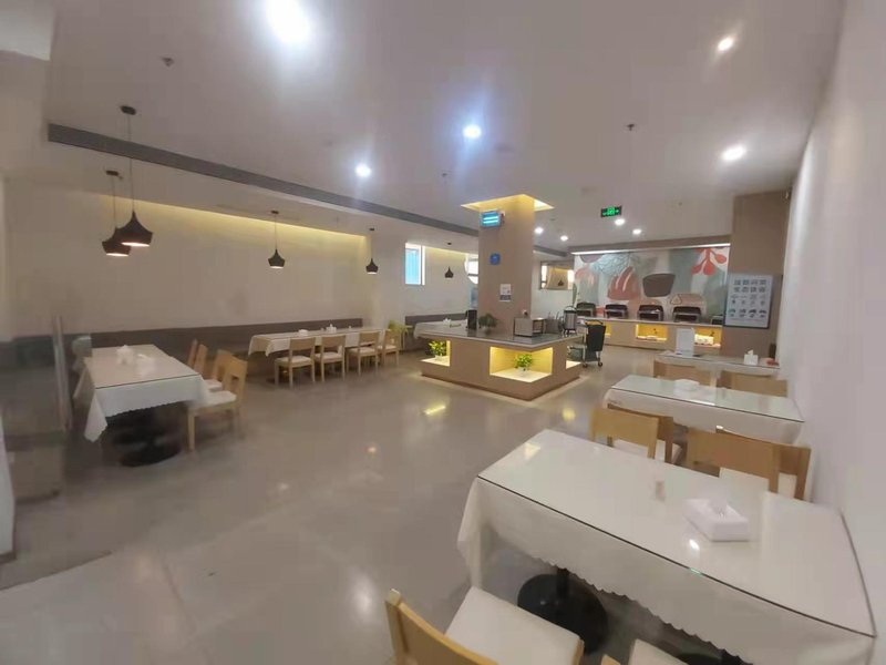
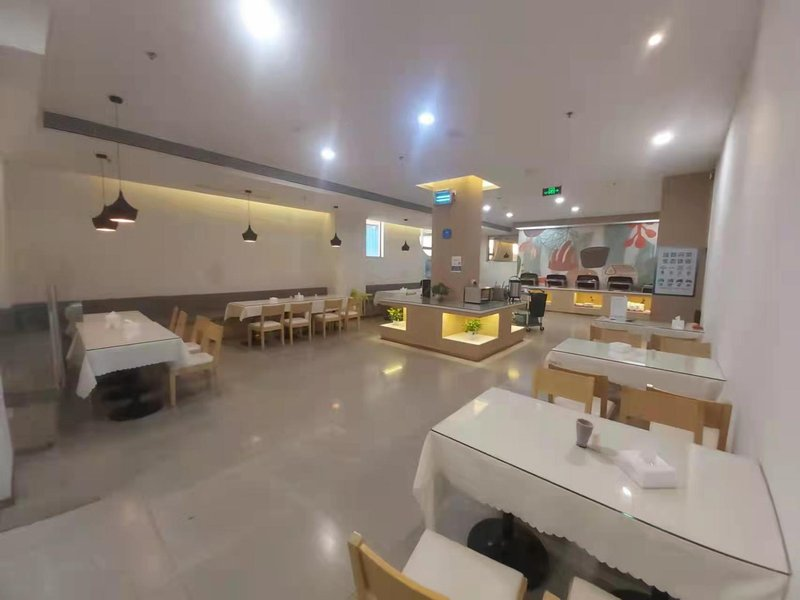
+ cup [575,417,595,448]
